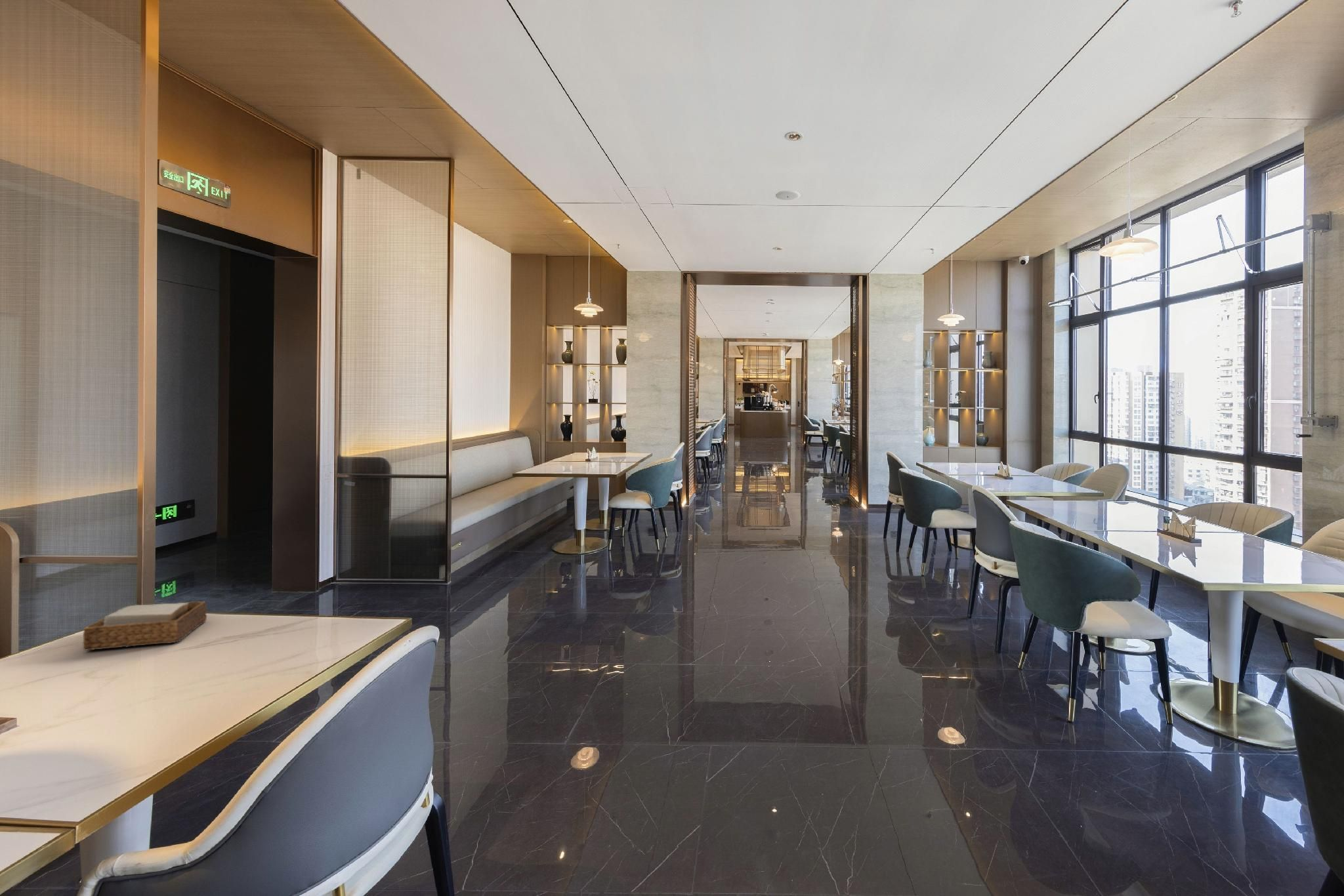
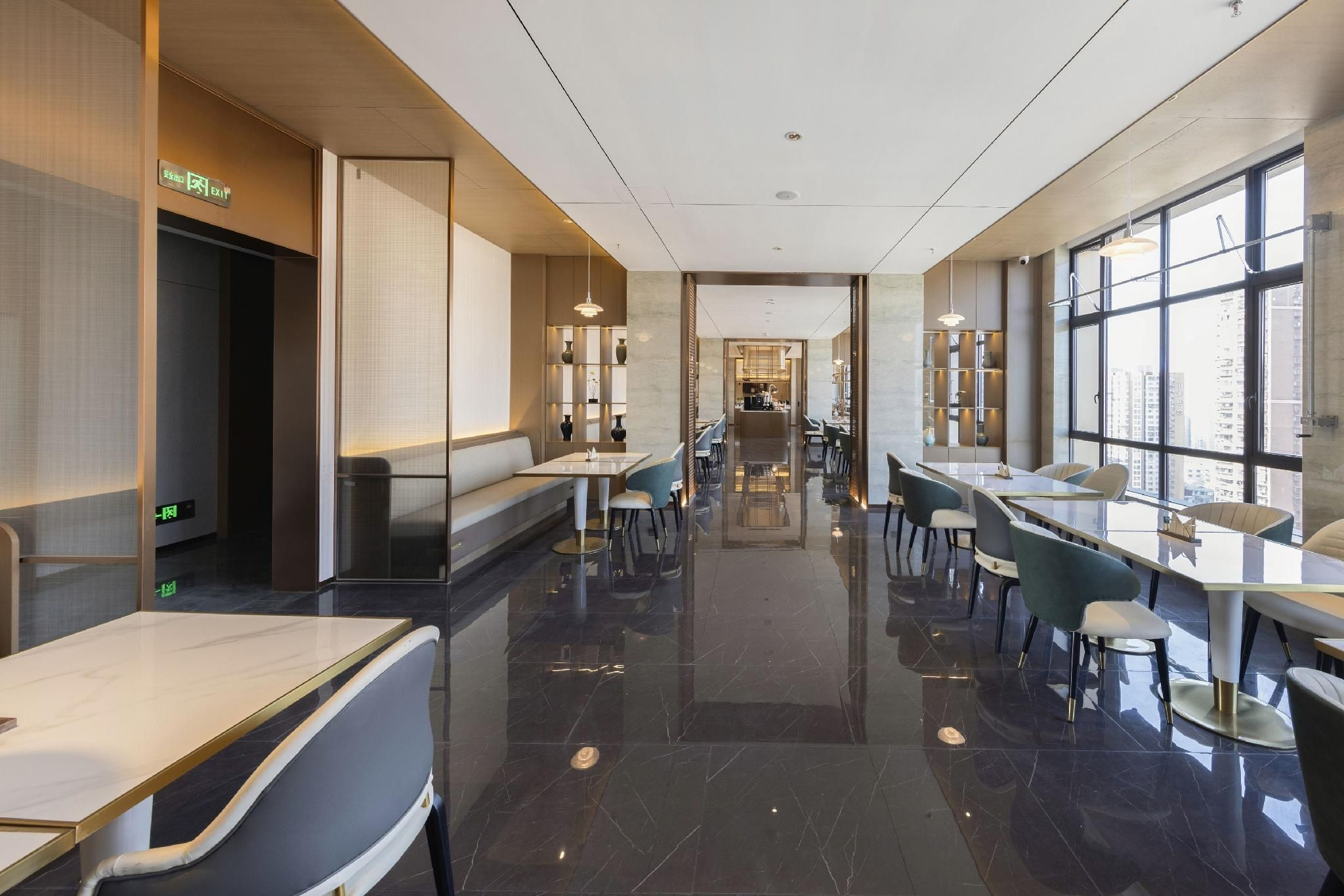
- napkin holder [82,601,207,651]
